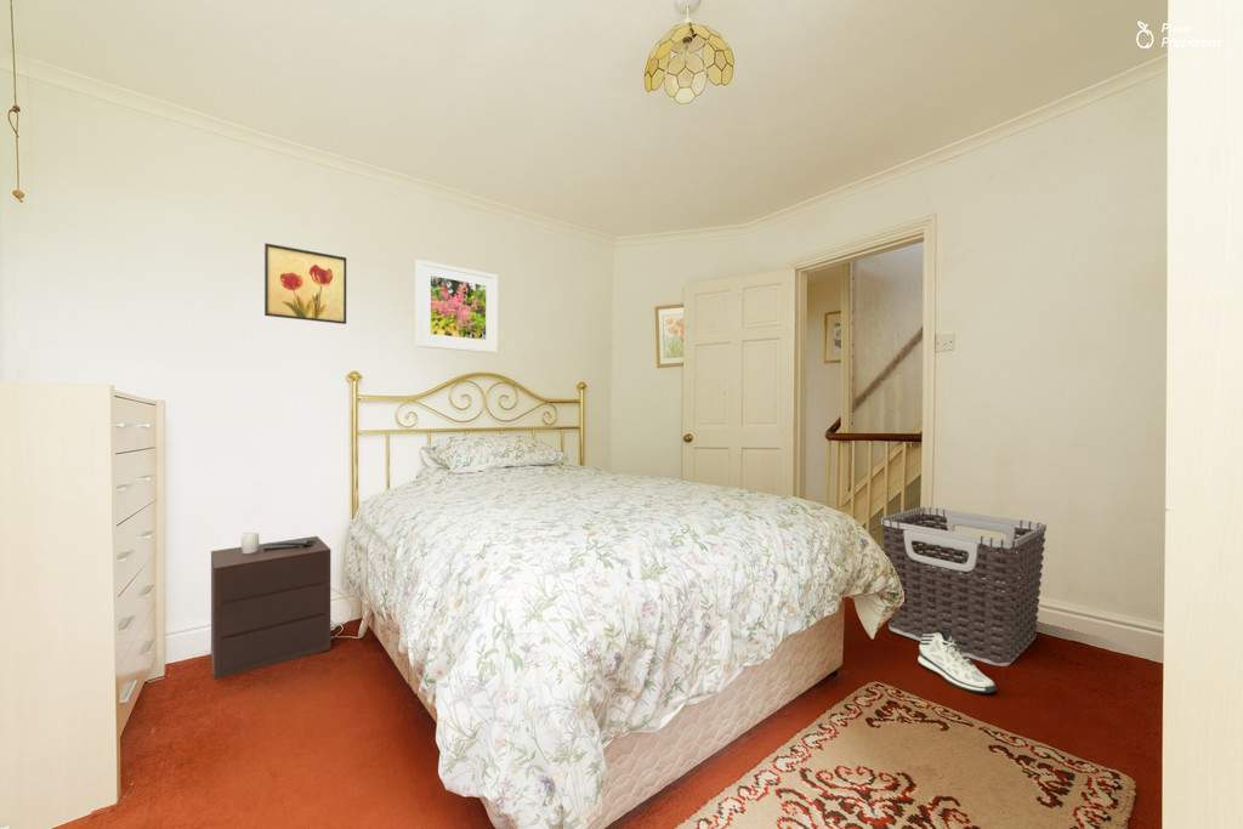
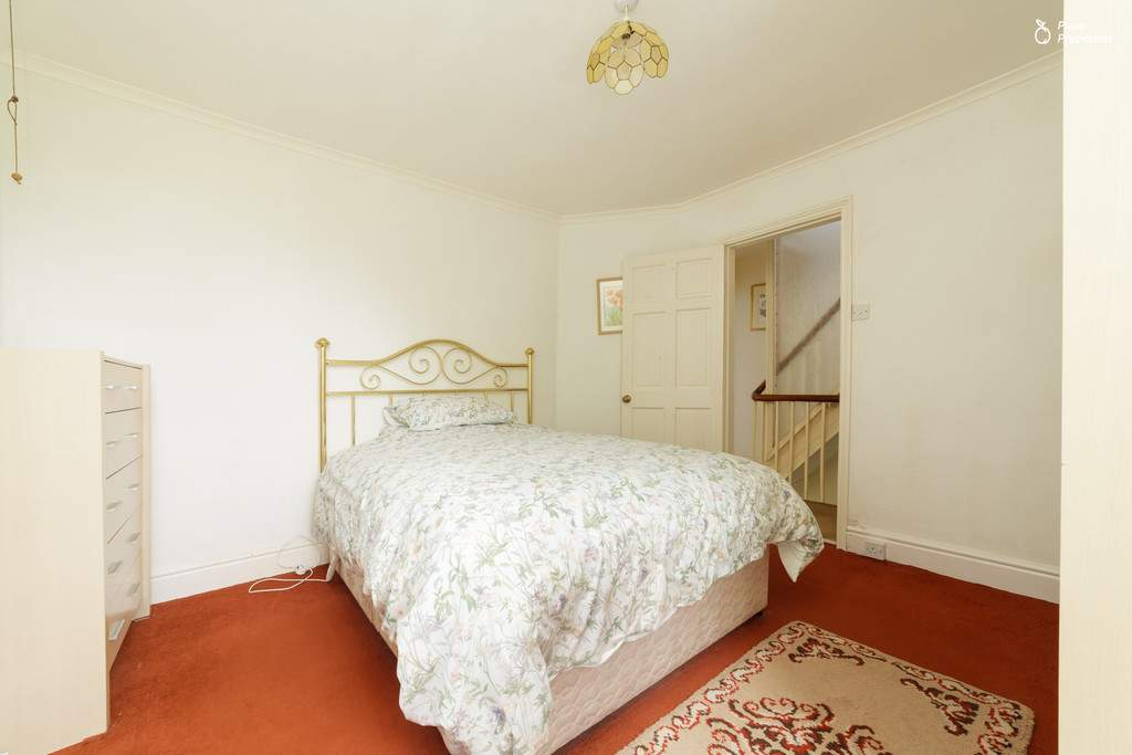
- sneaker [916,629,997,694]
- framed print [414,259,499,354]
- nightstand [210,530,333,681]
- wall art [263,242,347,325]
- clothes hamper [879,506,1048,668]
